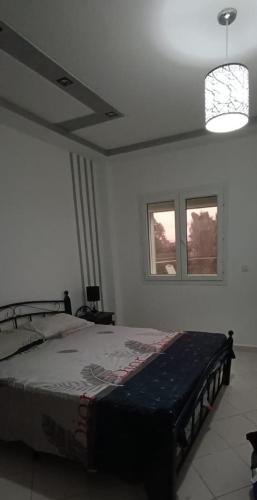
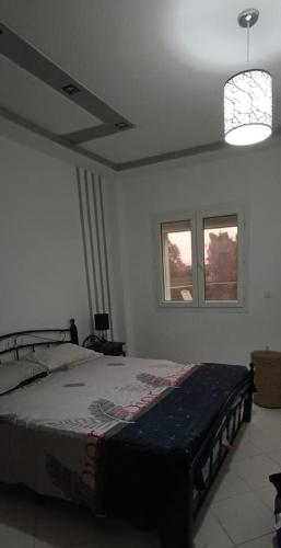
+ laundry hamper [249,345,281,409]
